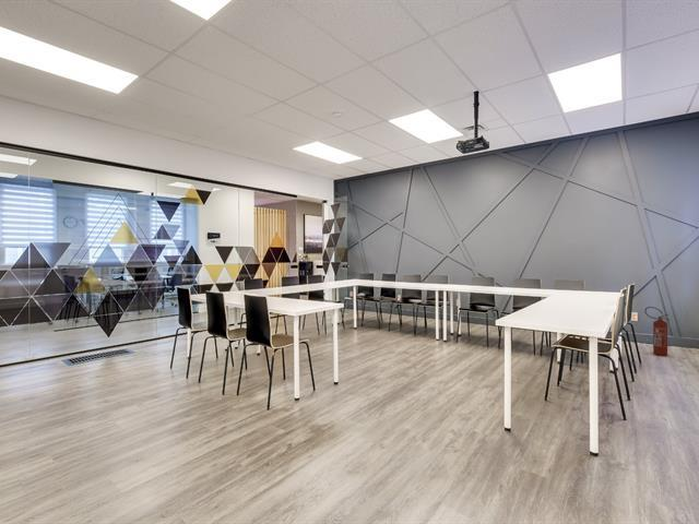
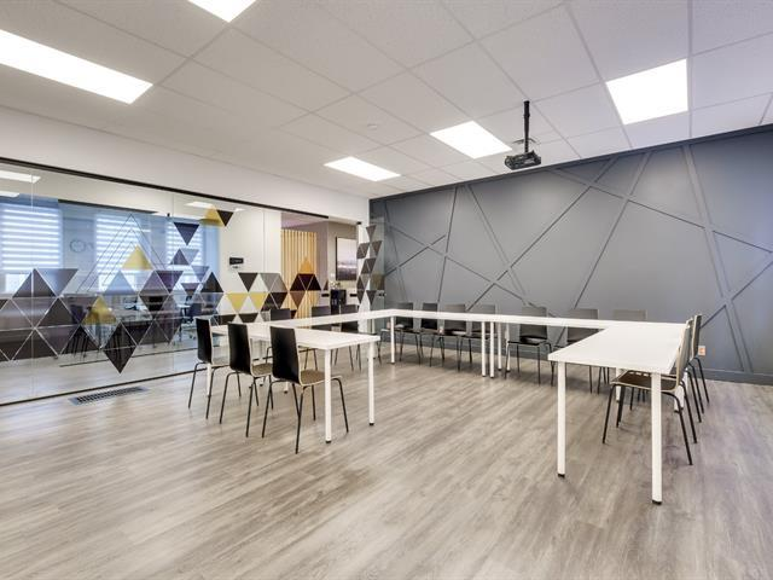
- fire extinguisher [643,306,671,357]
